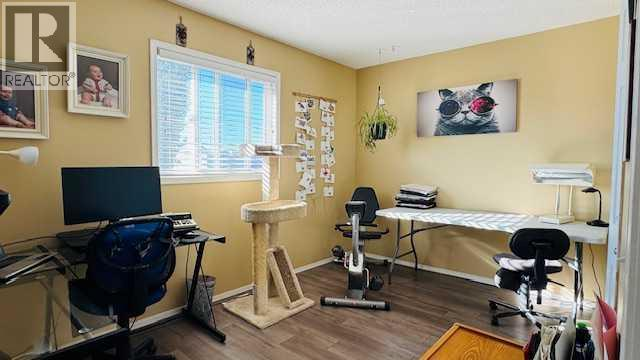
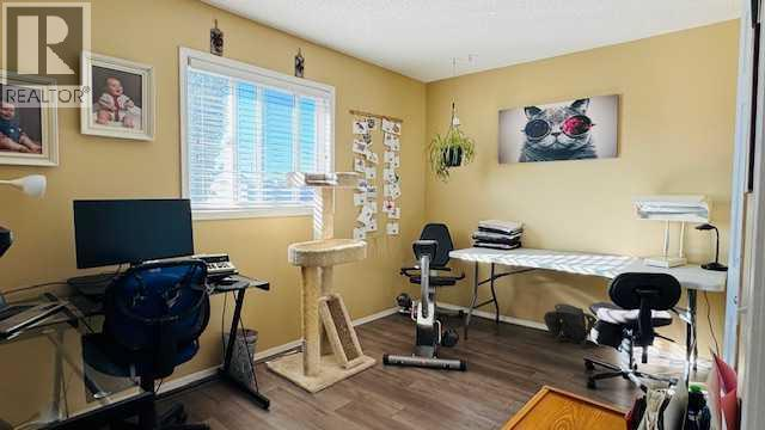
+ backpack [543,302,596,350]
